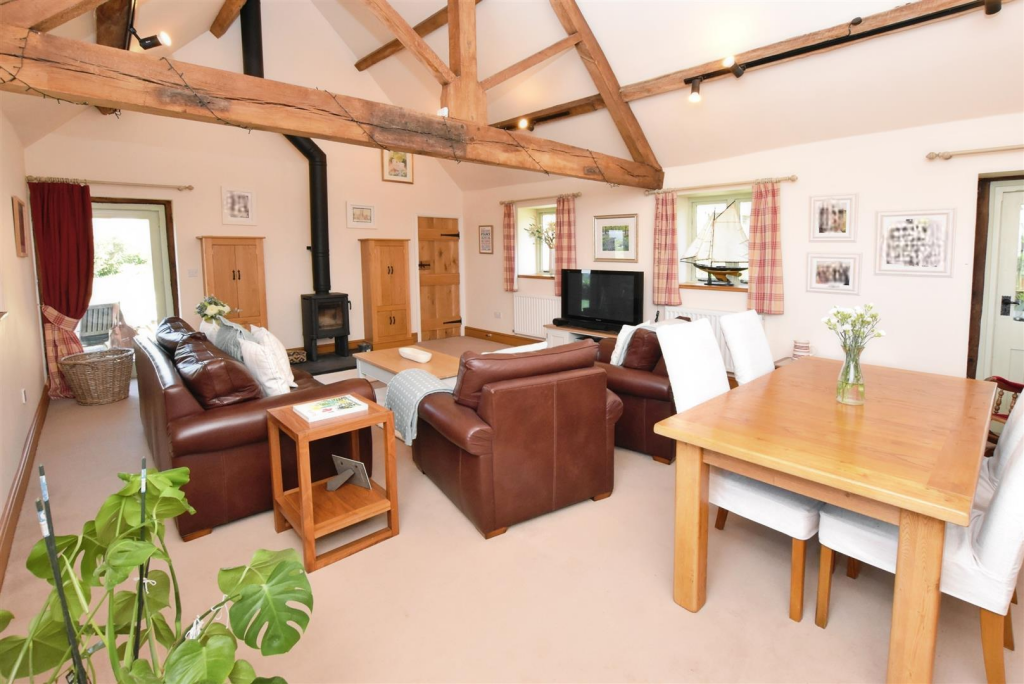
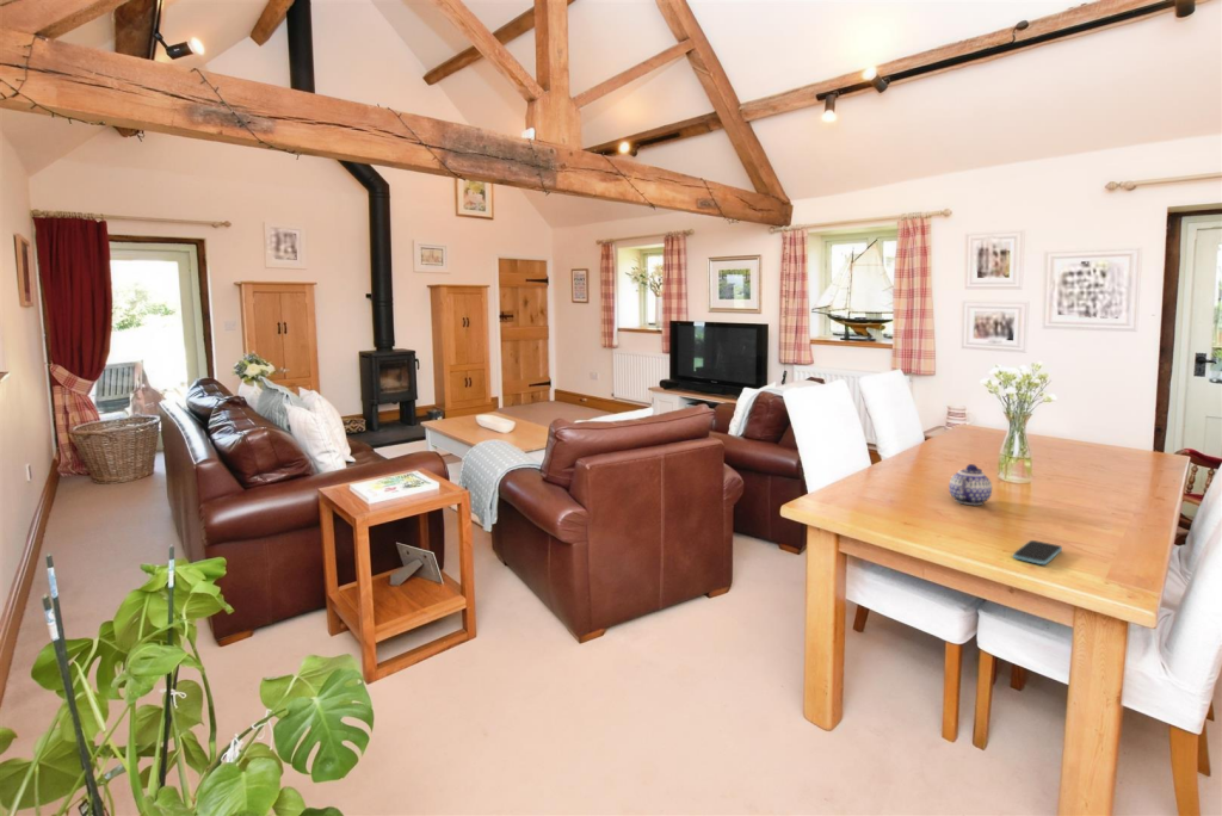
+ teapot [948,463,993,506]
+ smartphone [1012,539,1063,565]
